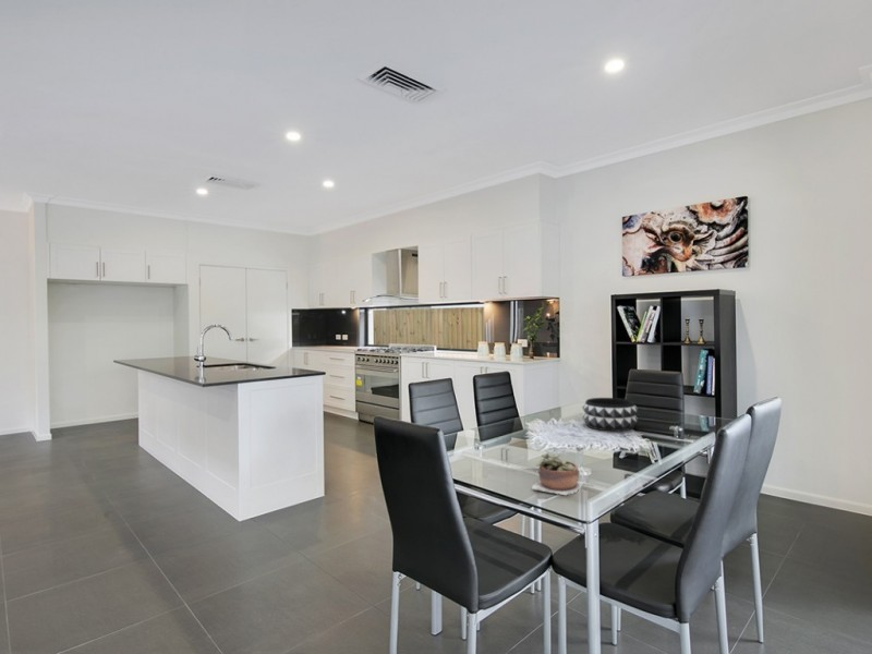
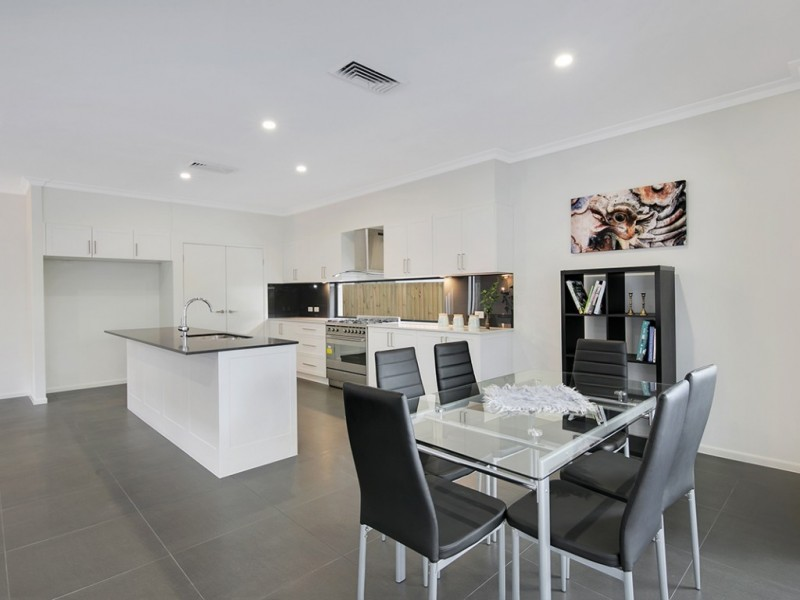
- succulent plant [531,450,586,496]
- decorative bowl [581,397,640,433]
